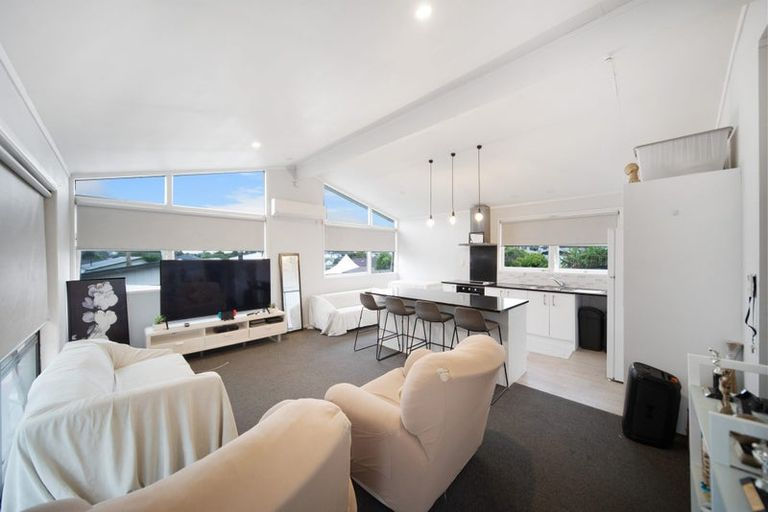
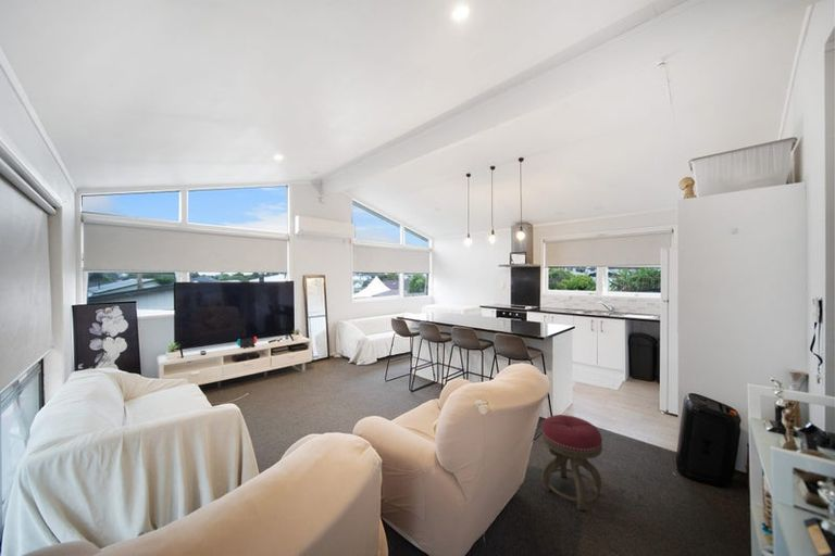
+ stool [541,414,603,511]
